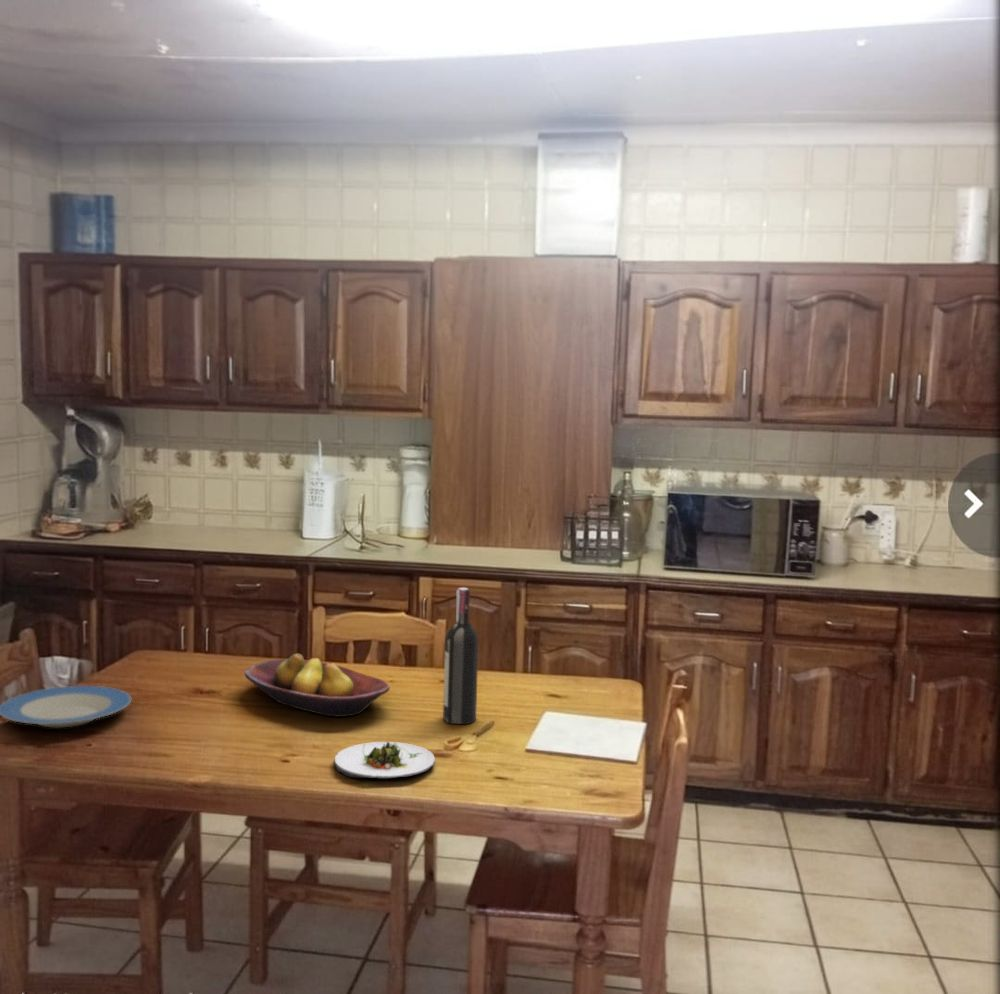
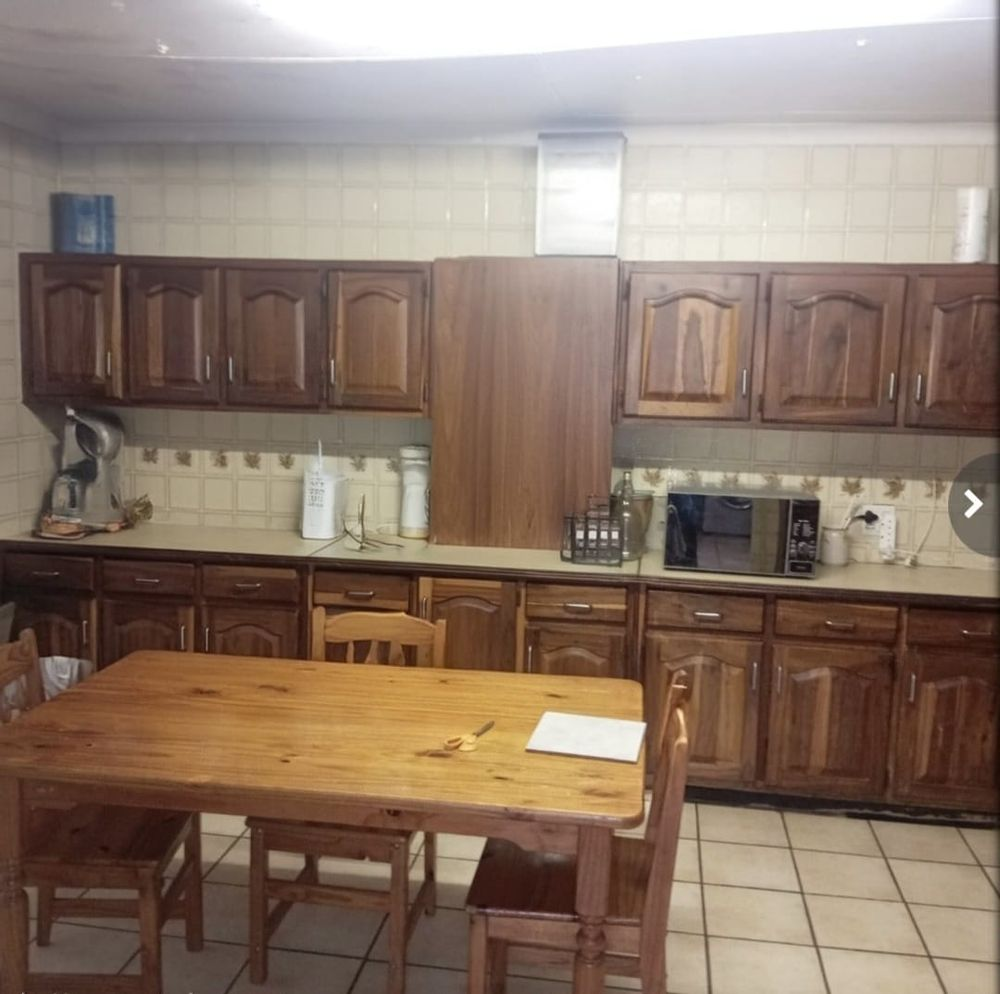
- plate [0,685,133,728]
- fruit bowl [244,653,391,717]
- salad plate [333,741,436,780]
- wine bottle [442,587,479,725]
